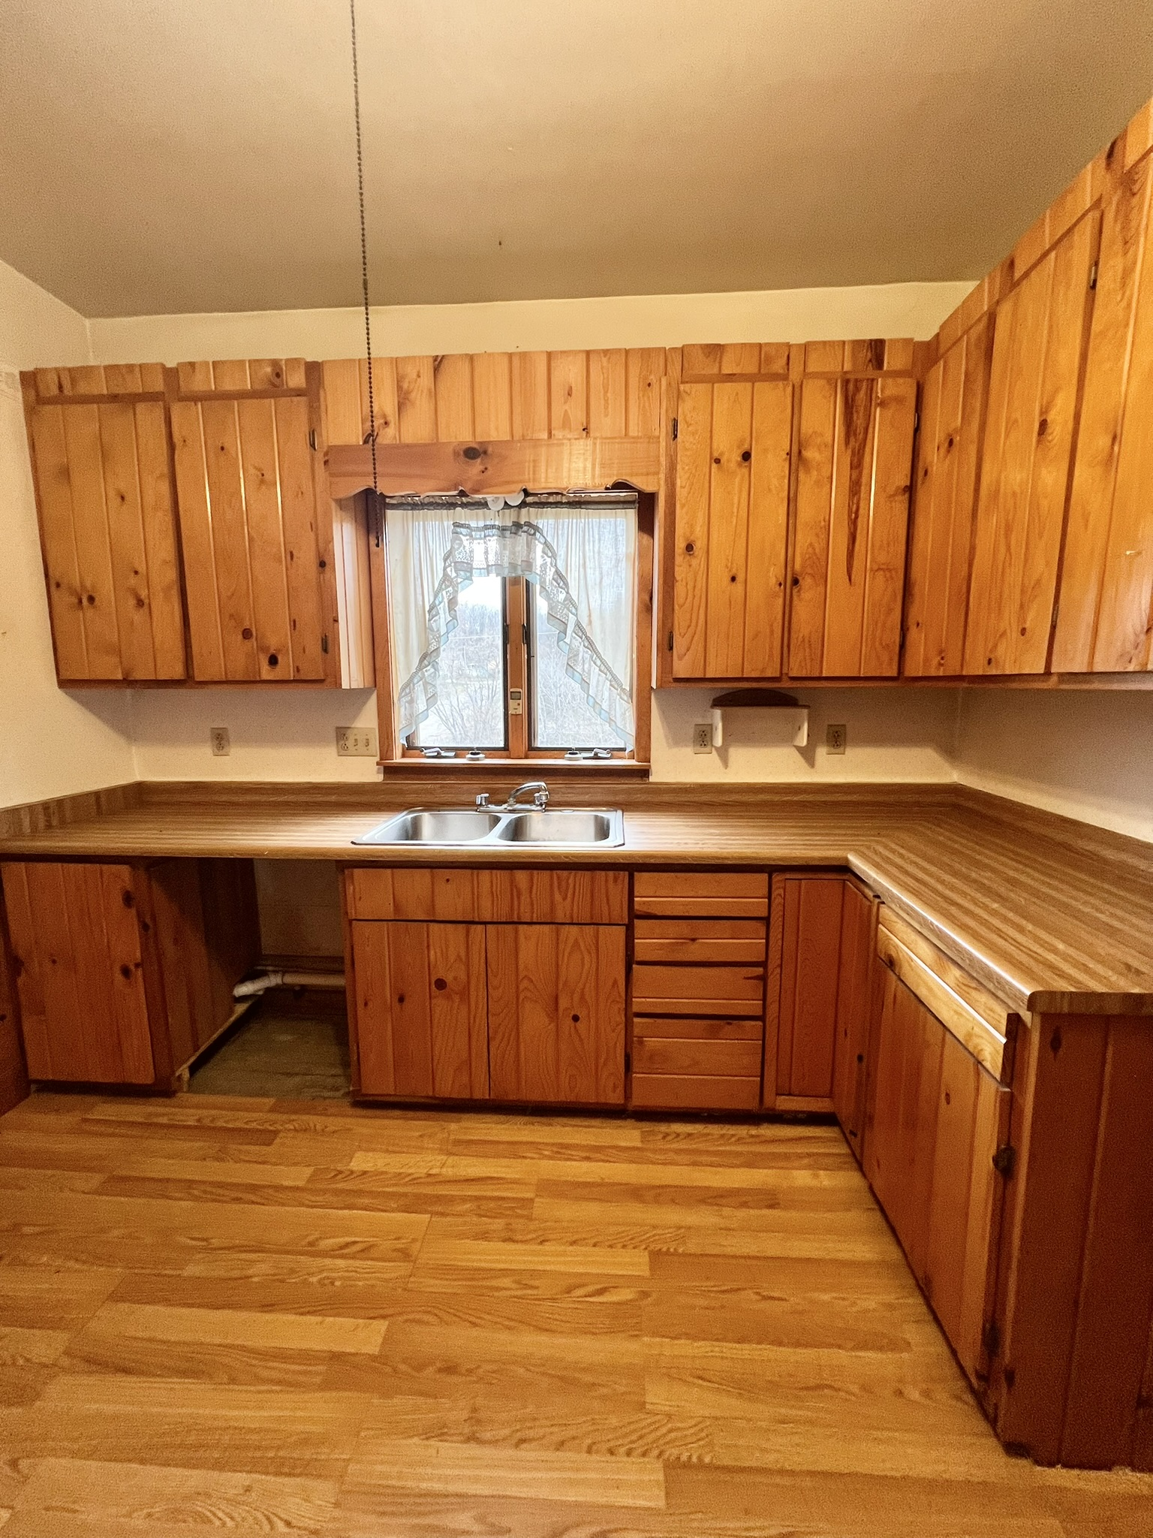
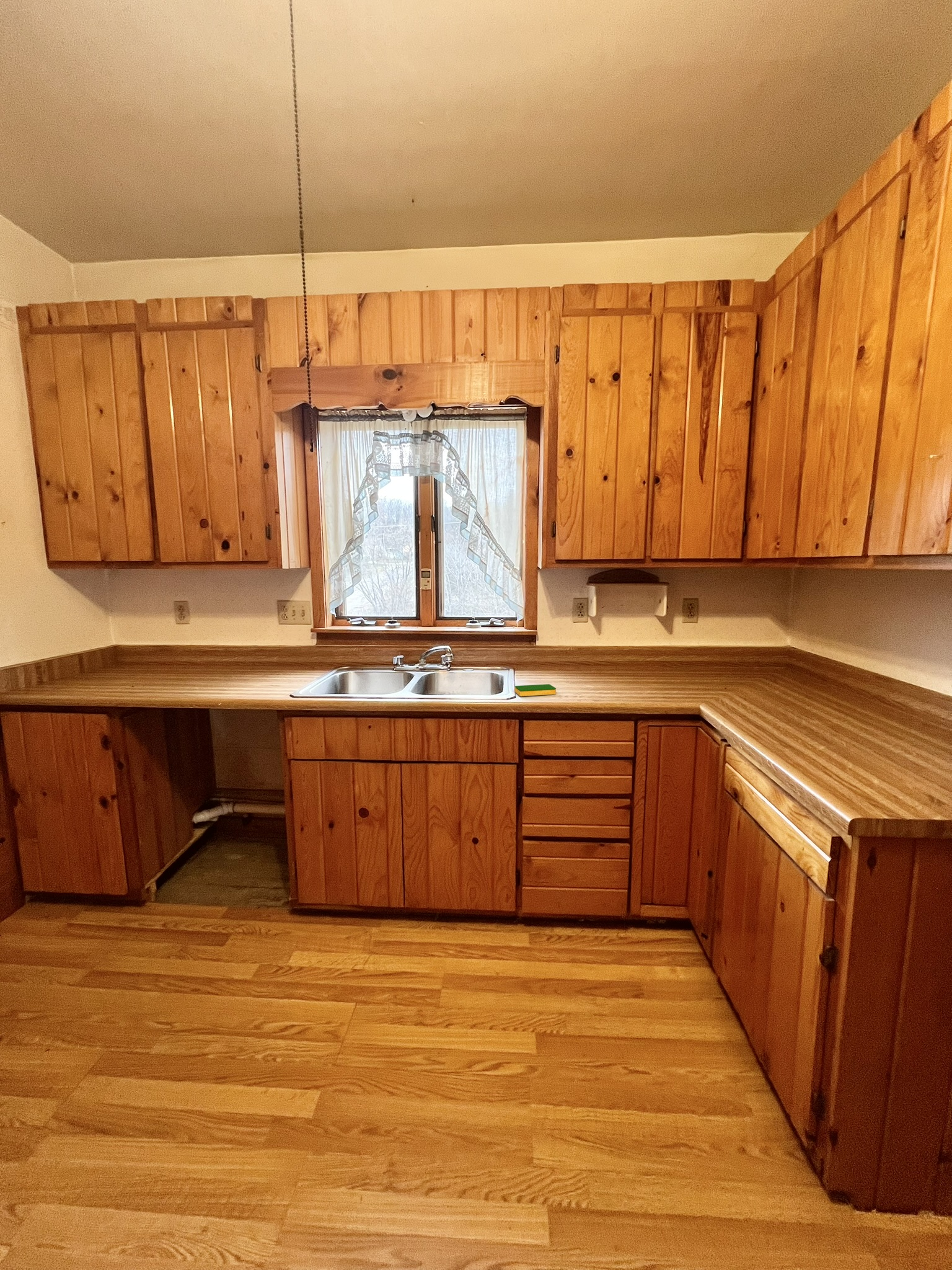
+ dish sponge [514,683,557,697]
